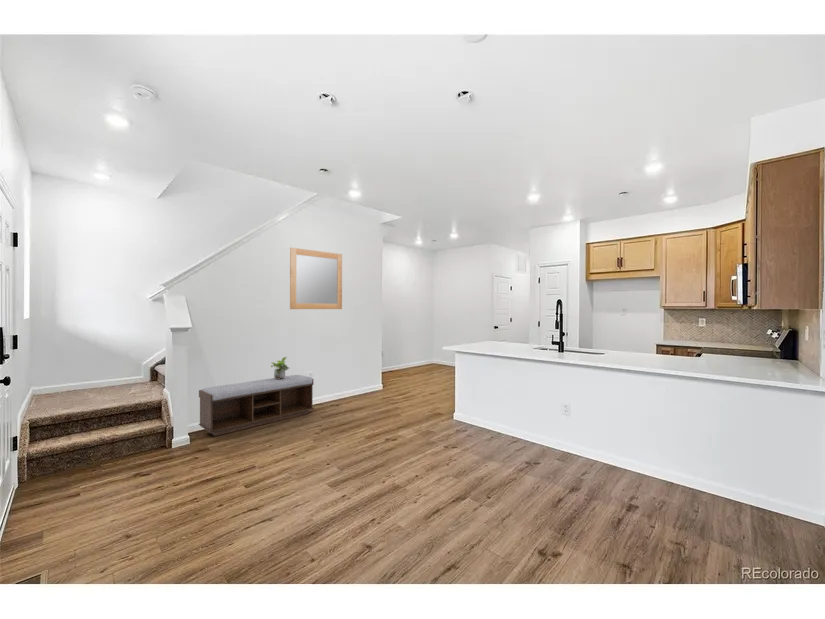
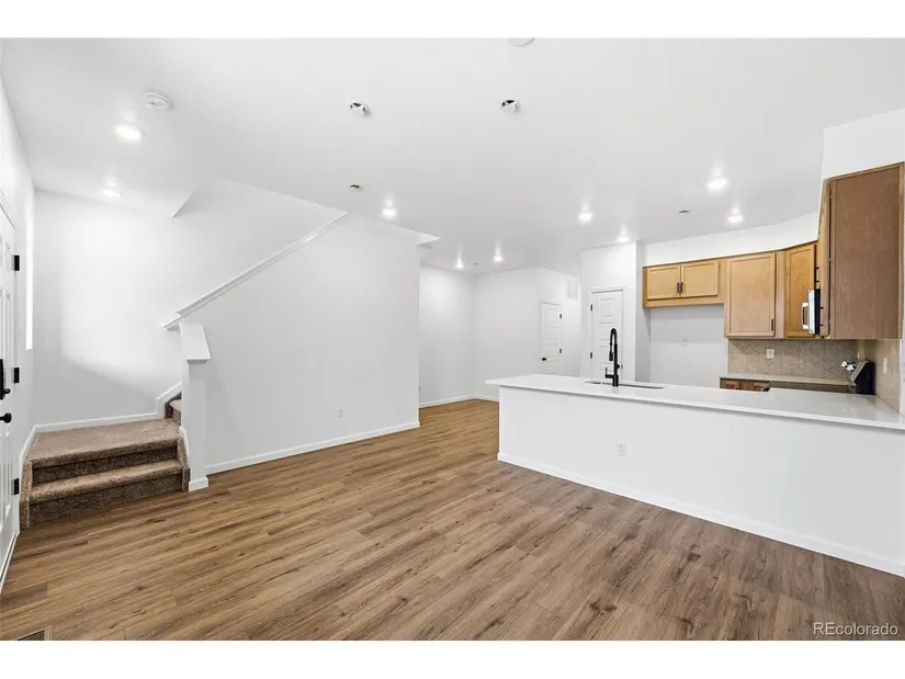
- potted plant [270,356,291,379]
- home mirror [289,247,343,310]
- bench [198,374,314,437]
